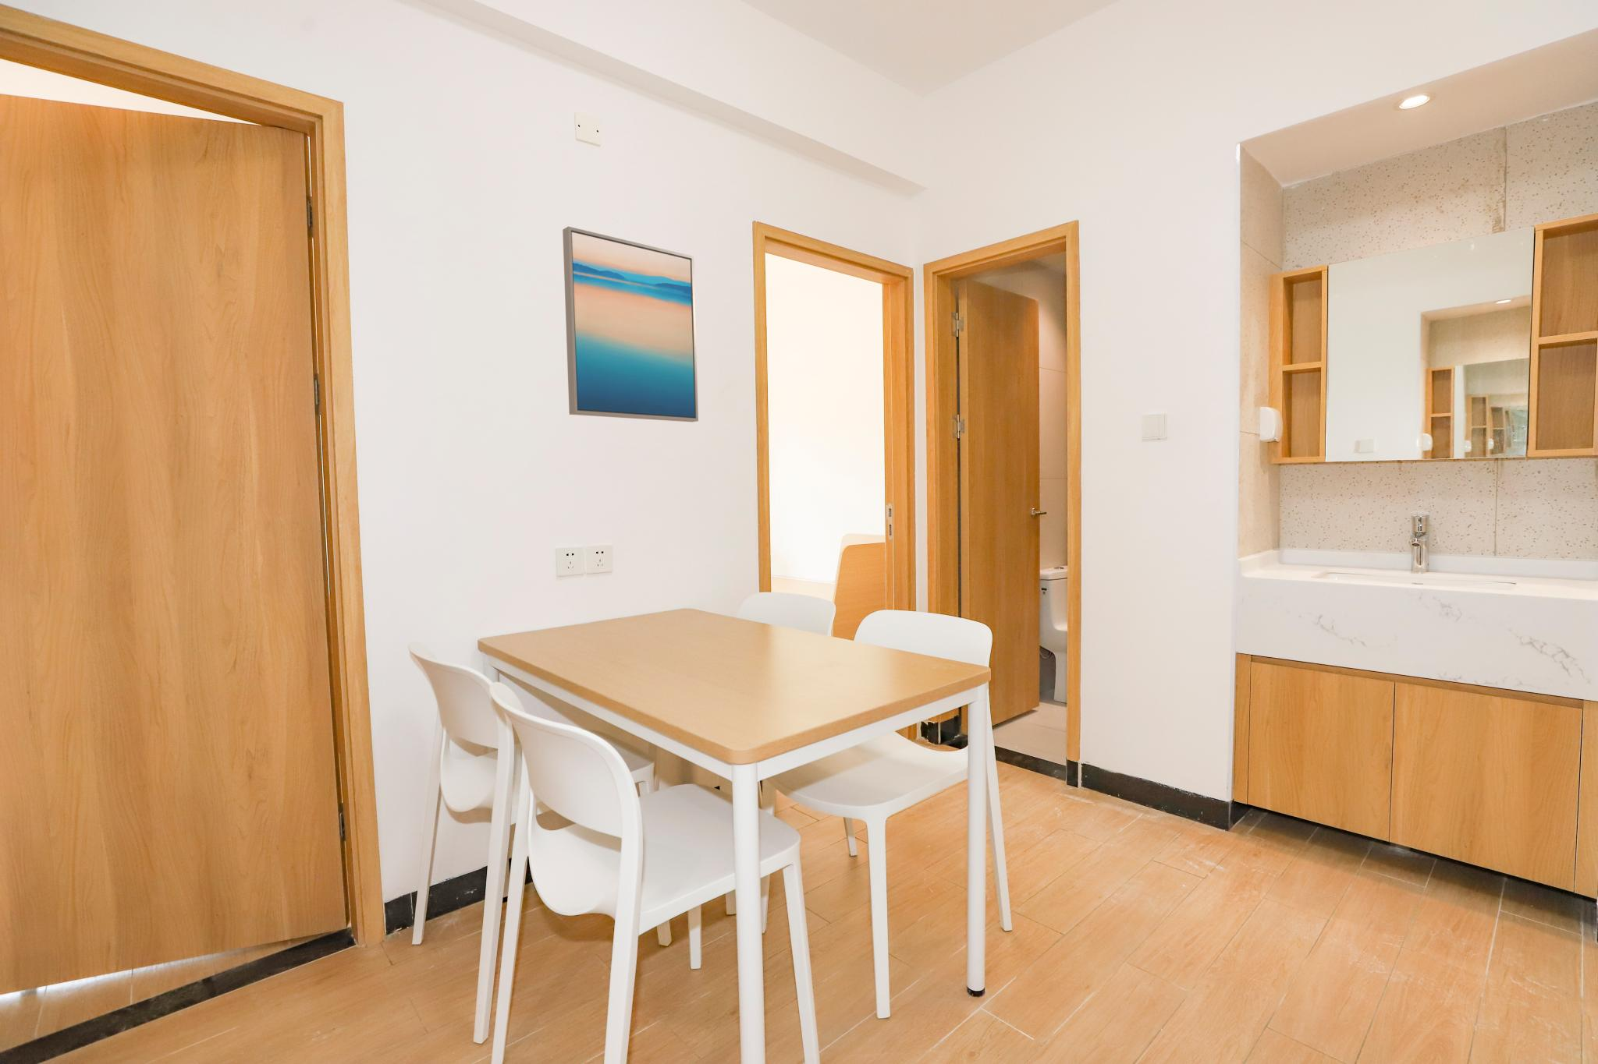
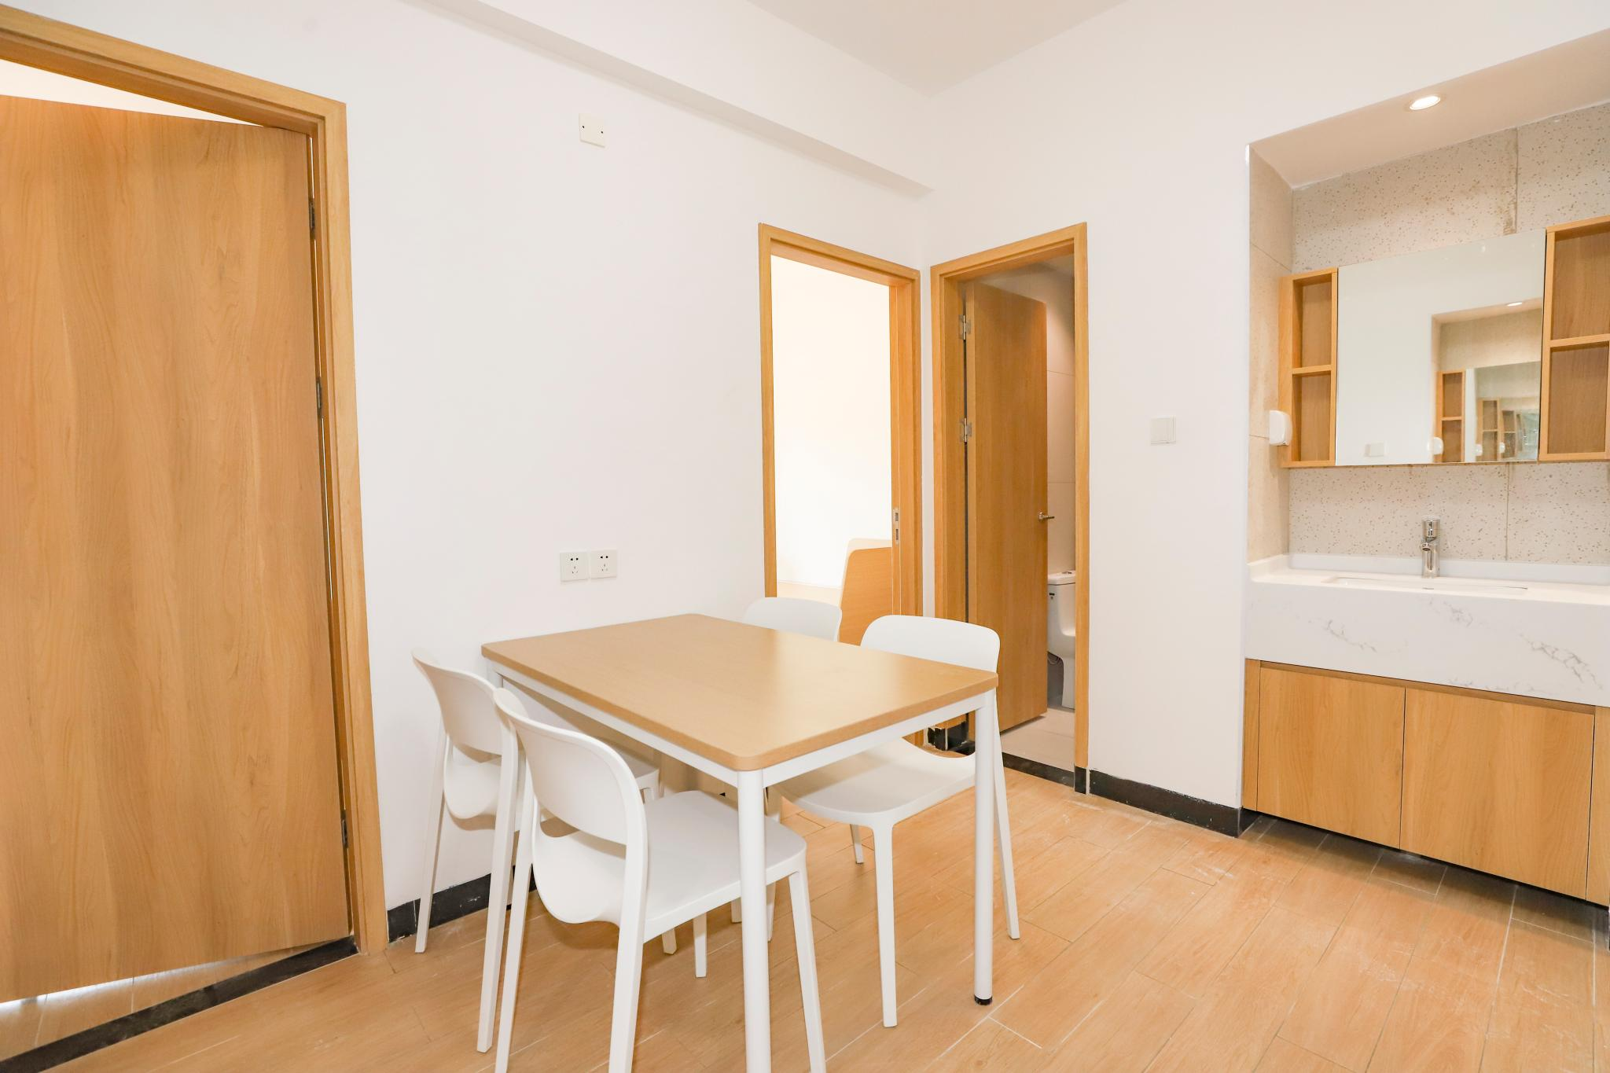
- wall art [562,226,699,423]
